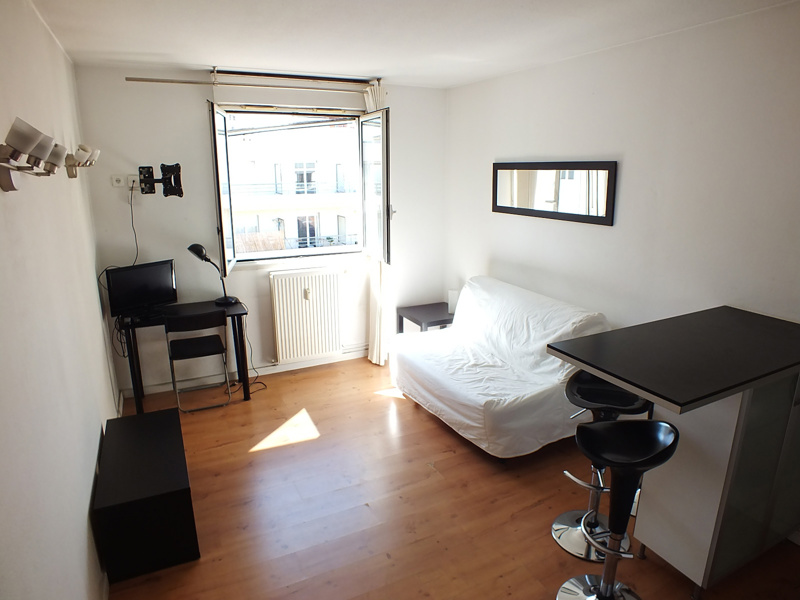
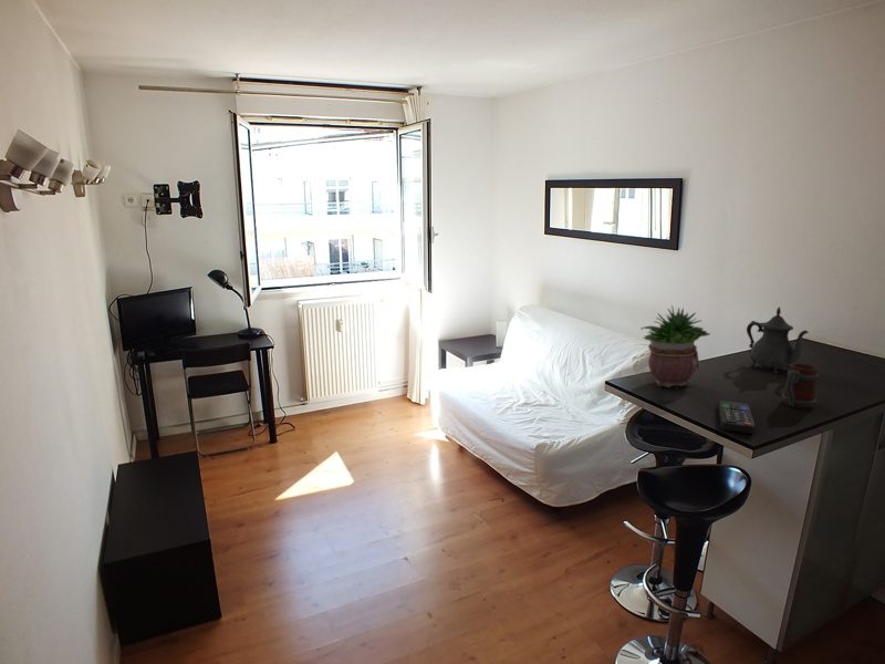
+ remote control [717,400,756,435]
+ teapot [746,305,810,374]
+ potted plant [641,304,711,390]
+ mug [781,362,820,411]
